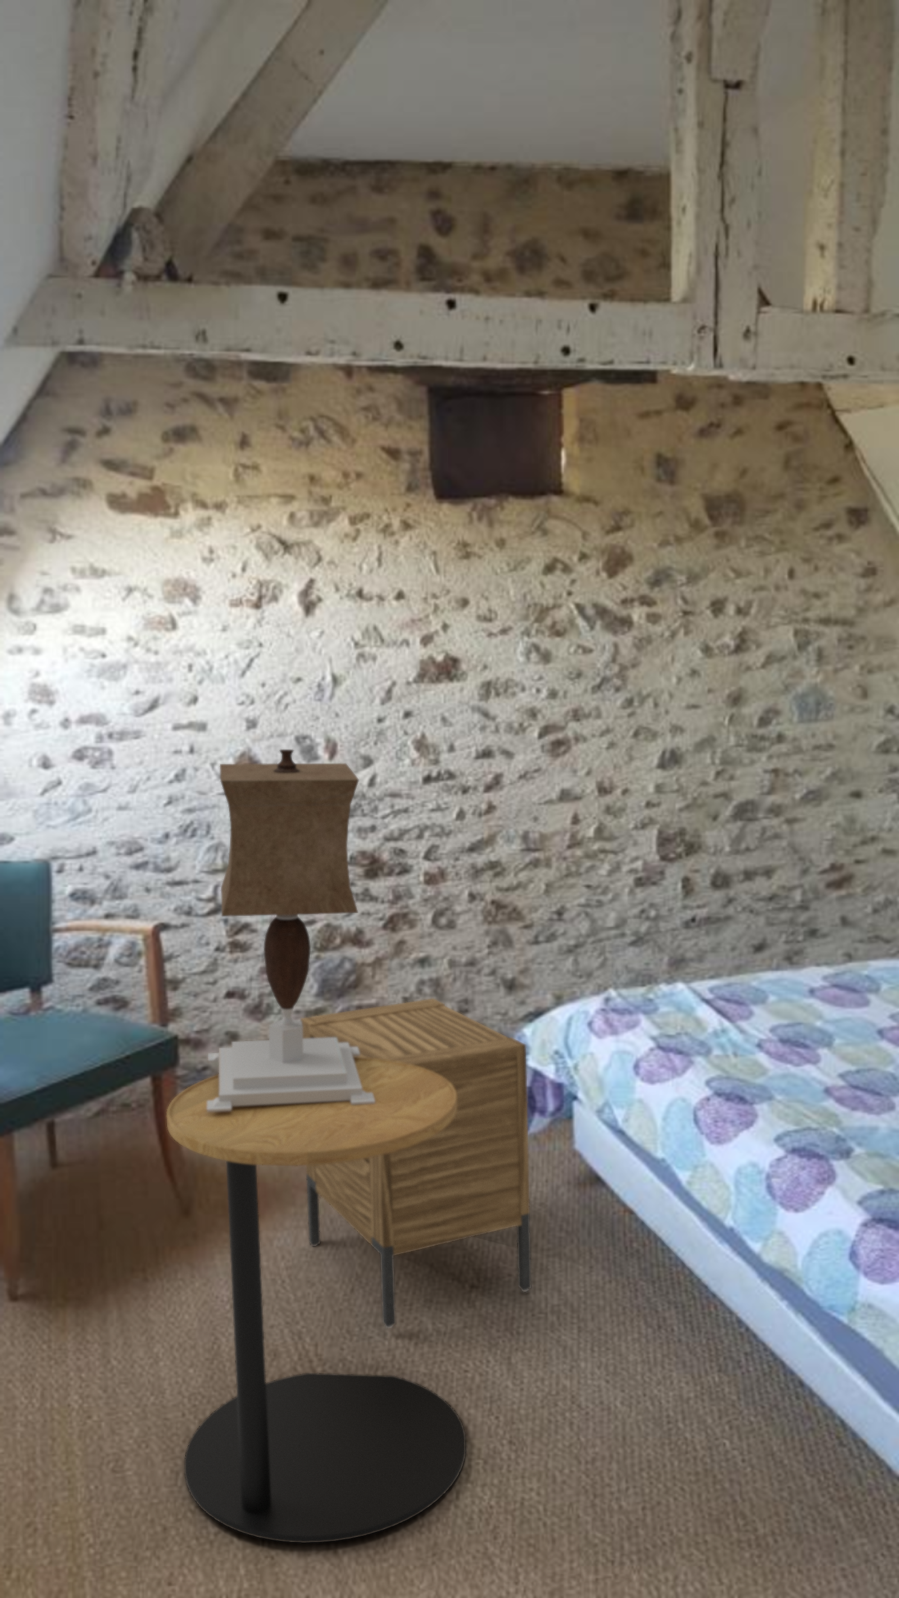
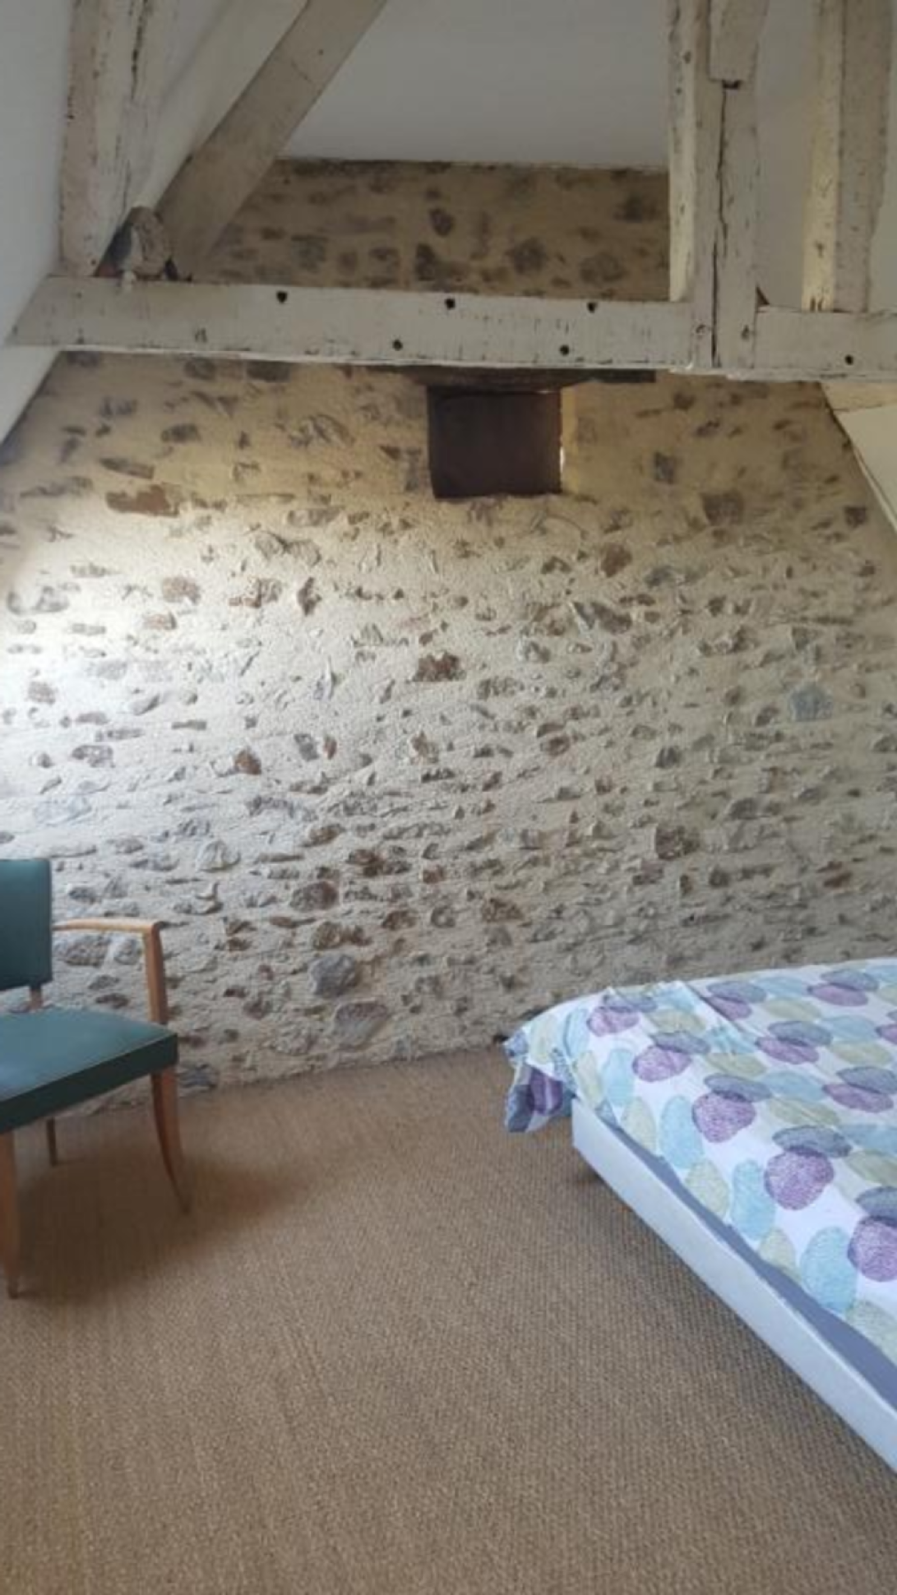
- nightstand [300,998,532,1329]
- table lamp [206,749,374,1112]
- side table [166,1057,467,1543]
